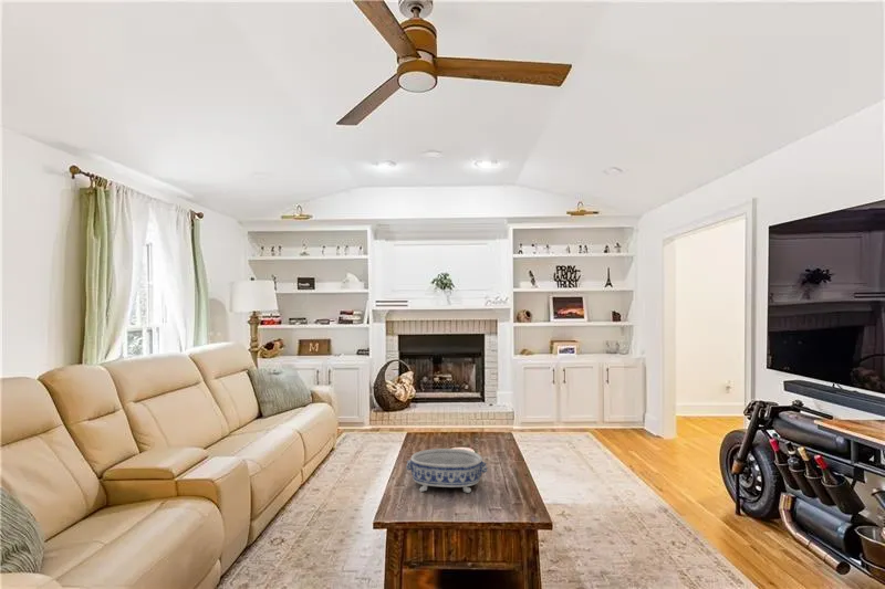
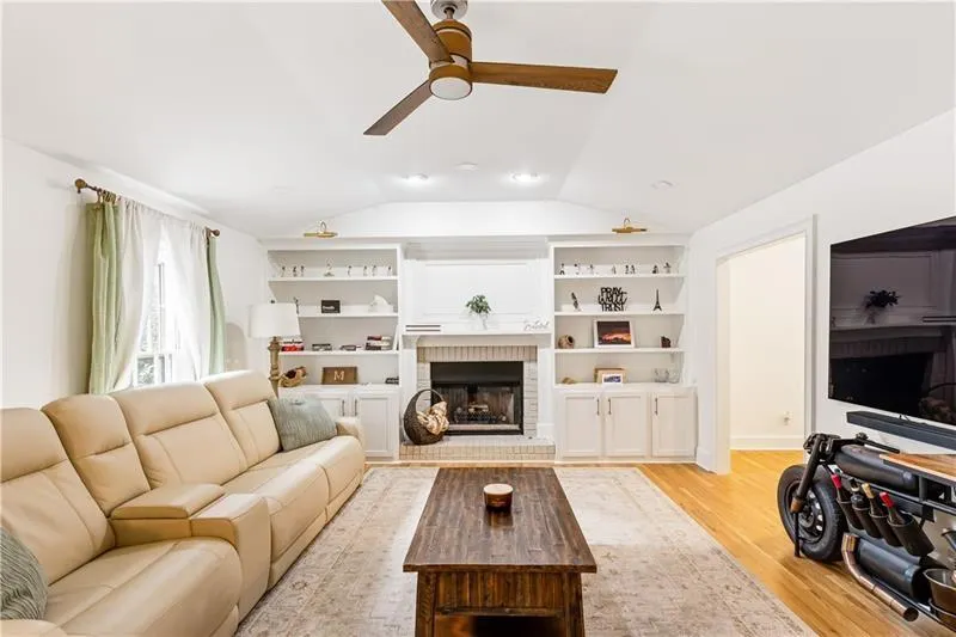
- decorative bowl [405,448,489,494]
